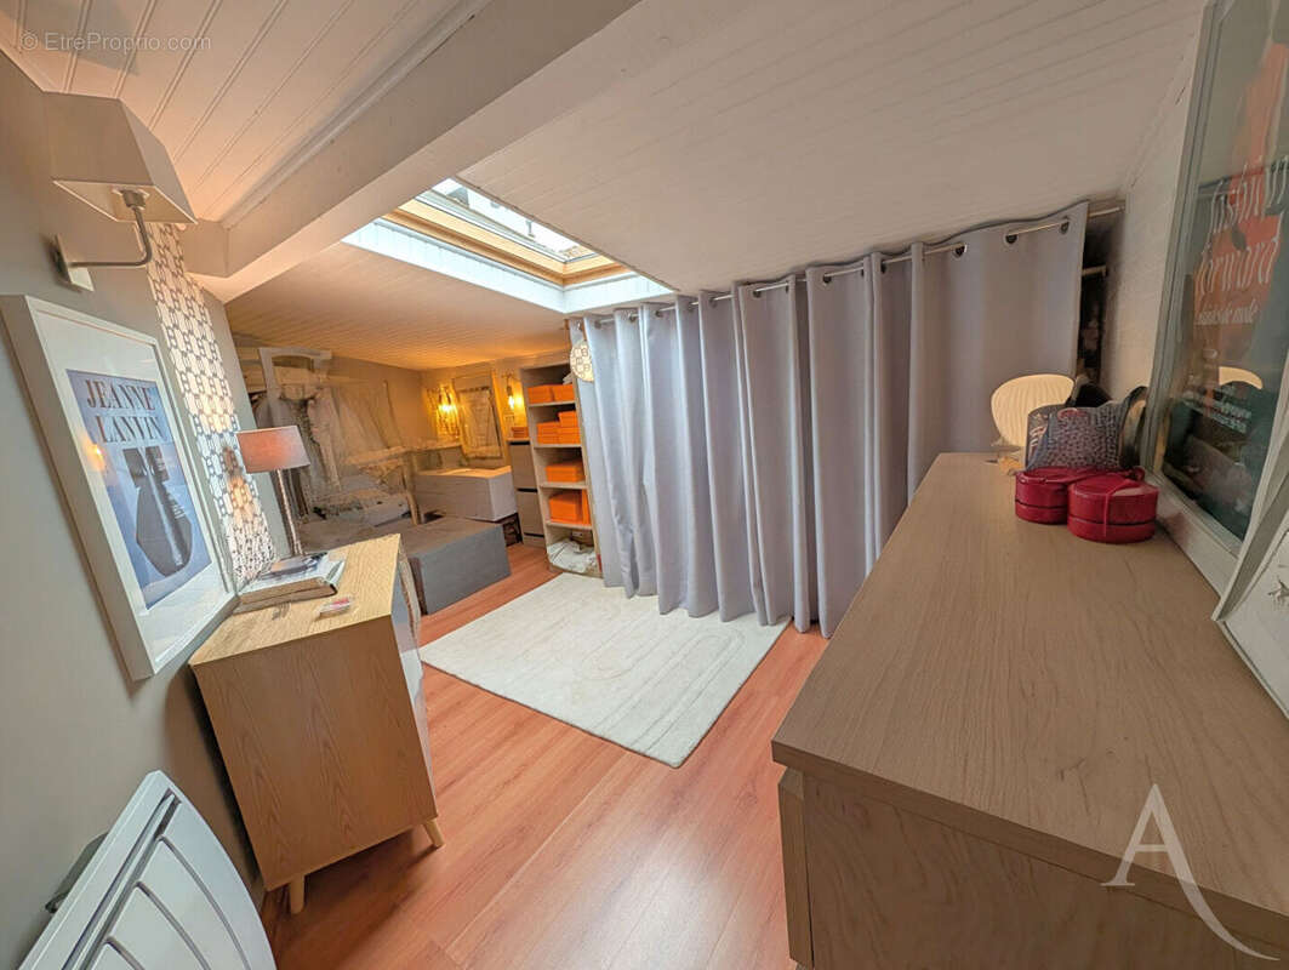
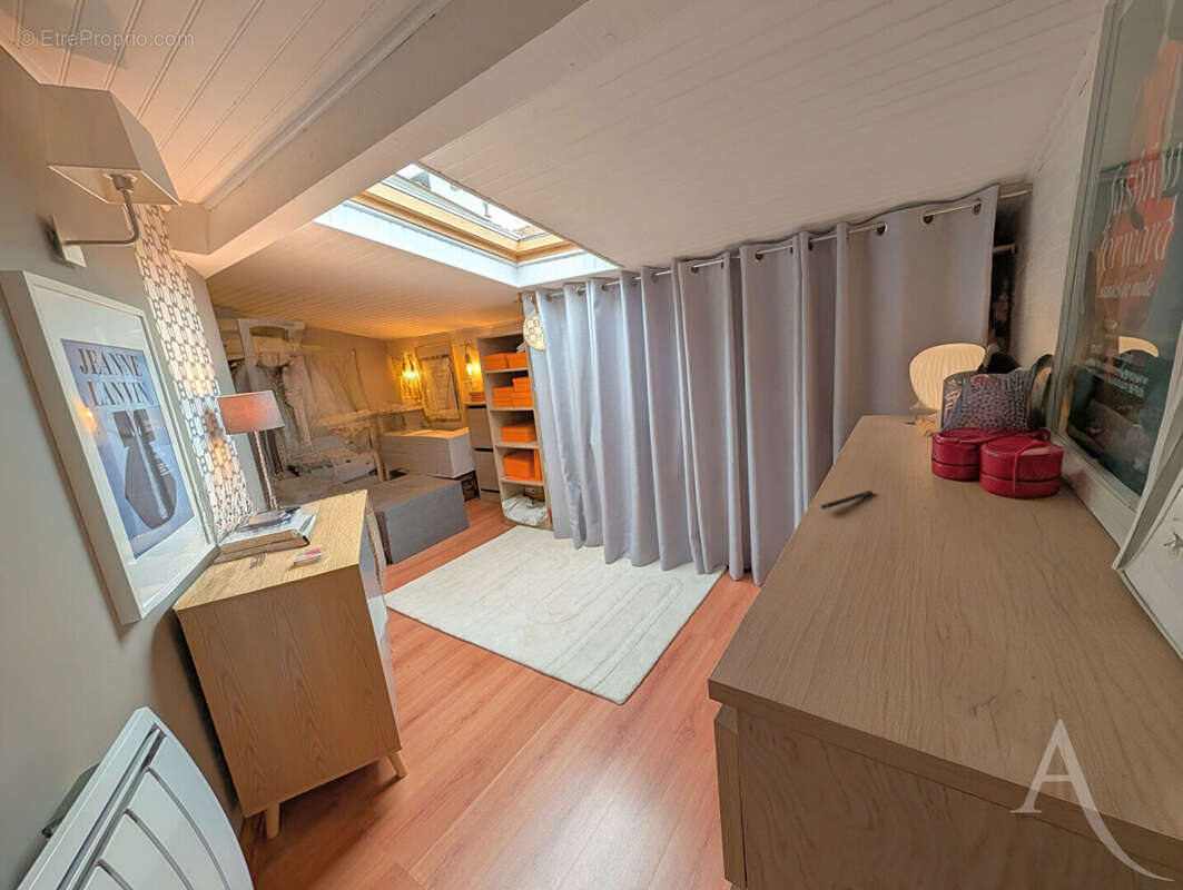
+ pen [820,490,874,511]
